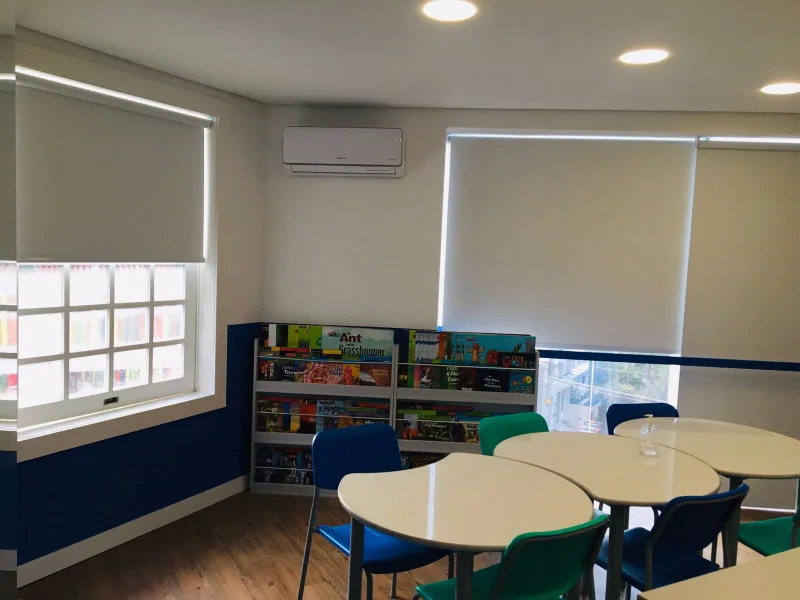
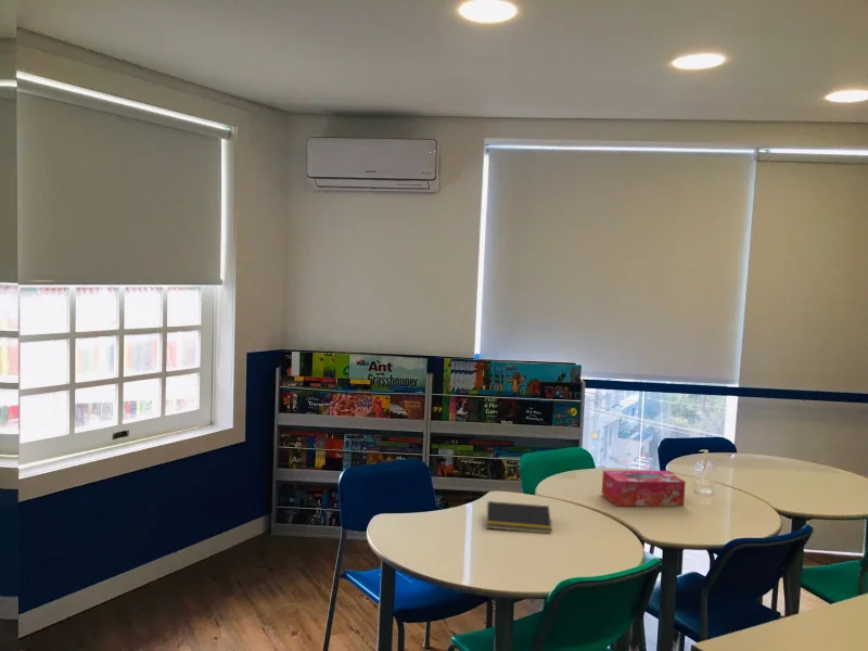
+ notepad [484,500,552,535]
+ tissue box [601,469,687,507]
